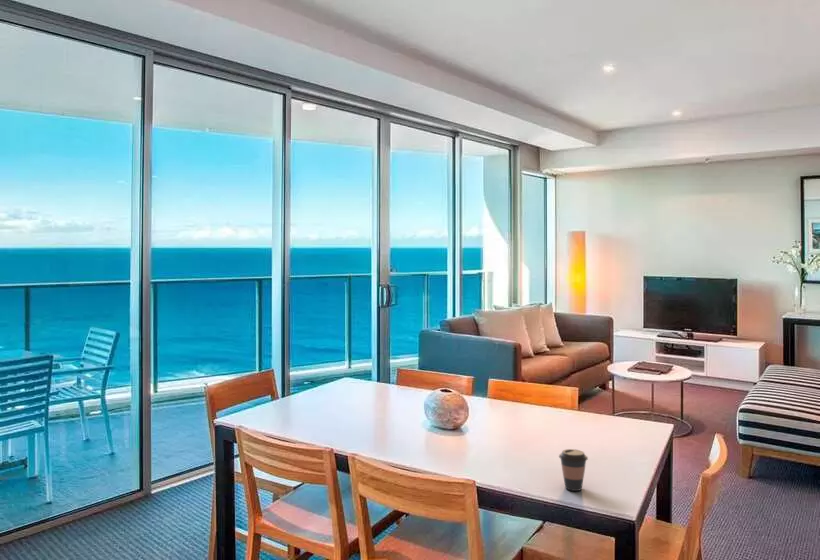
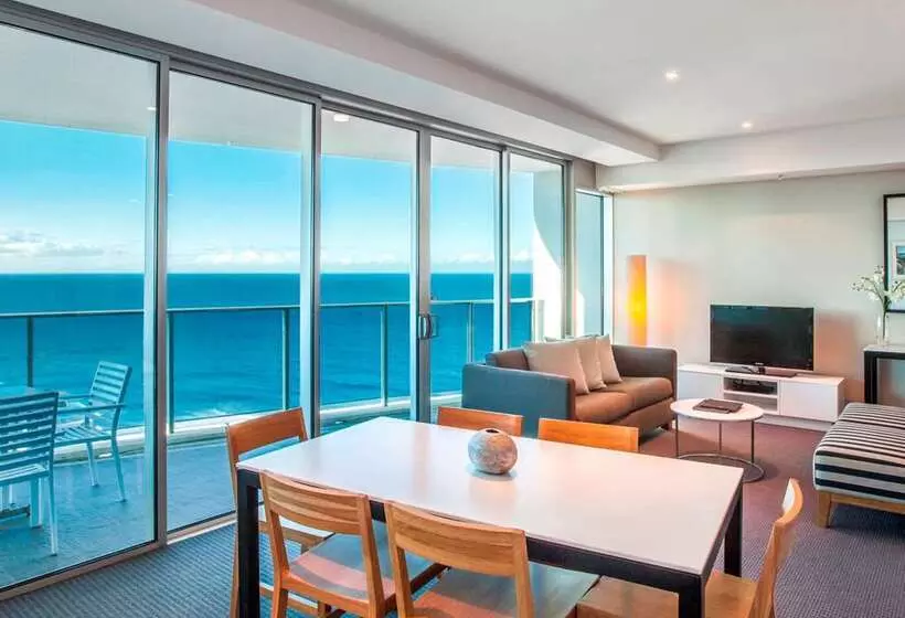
- coffee cup [558,448,589,492]
